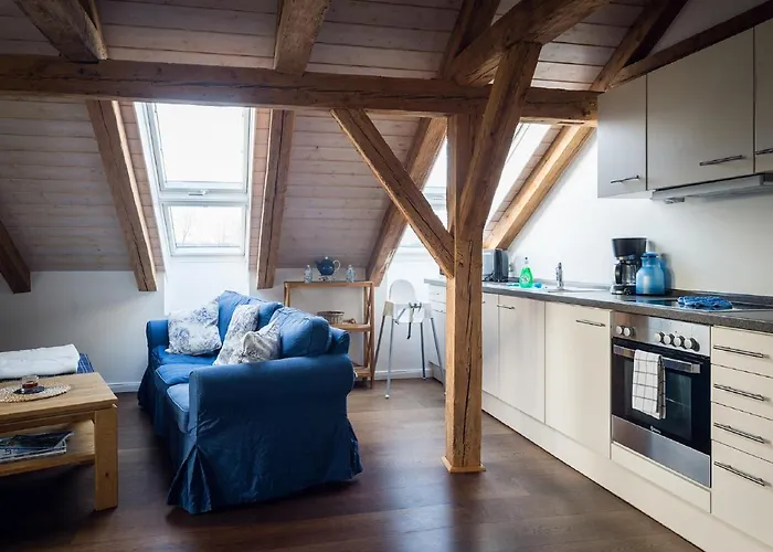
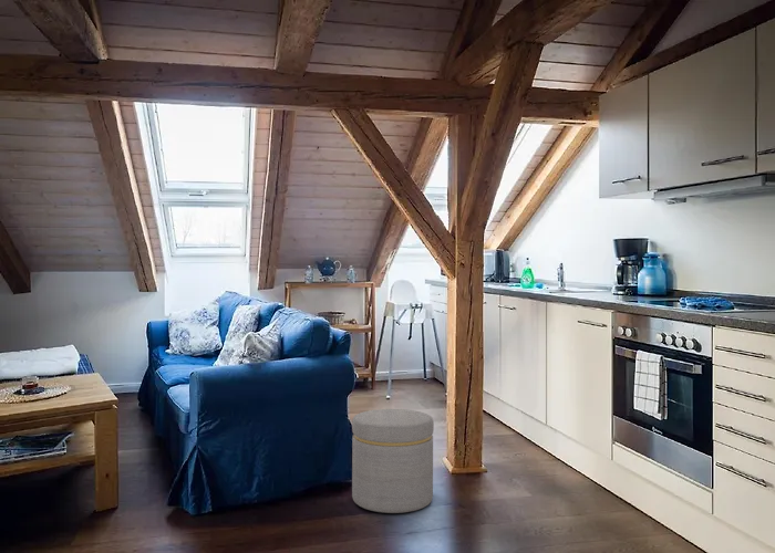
+ ottoman [351,408,435,514]
